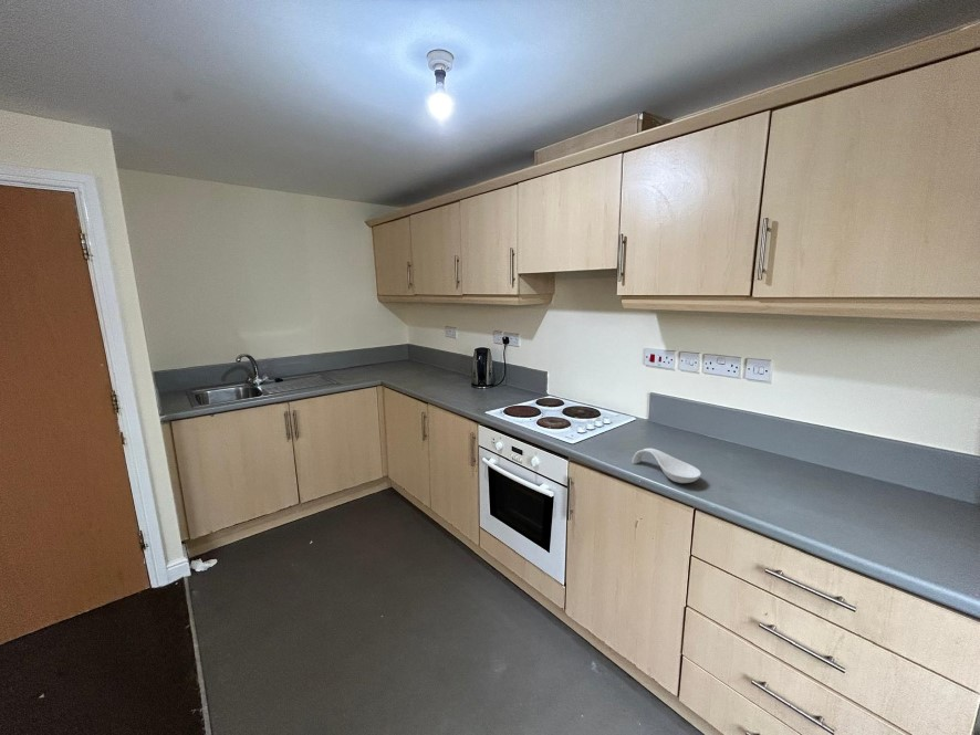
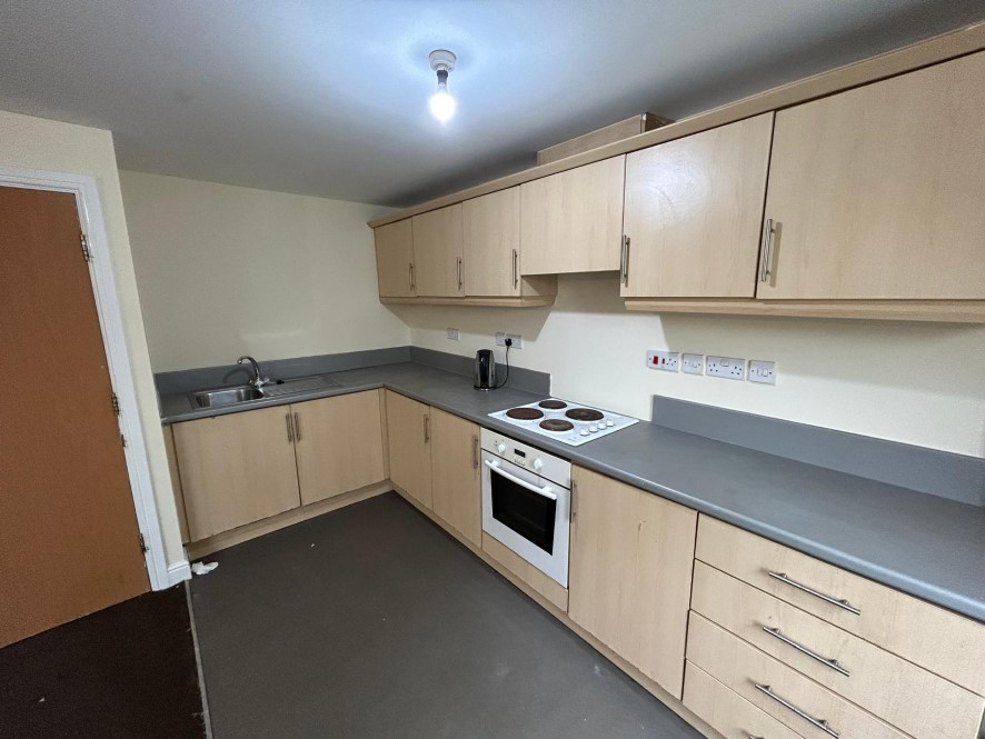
- spoon rest [630,448,702,484]
